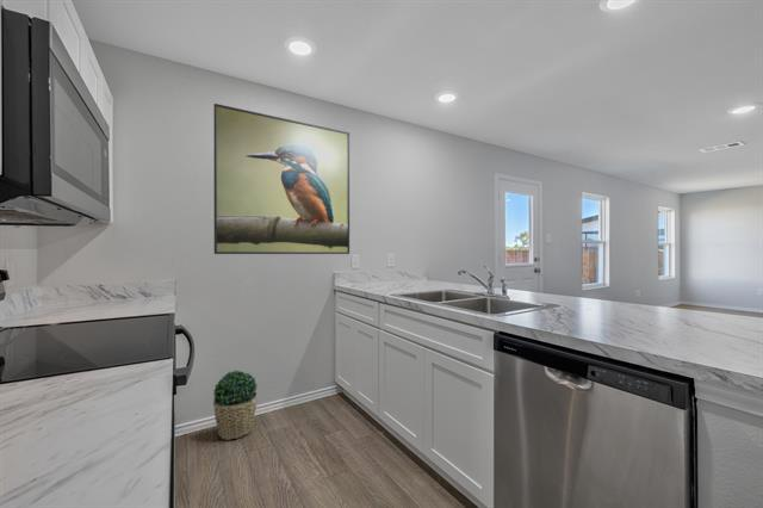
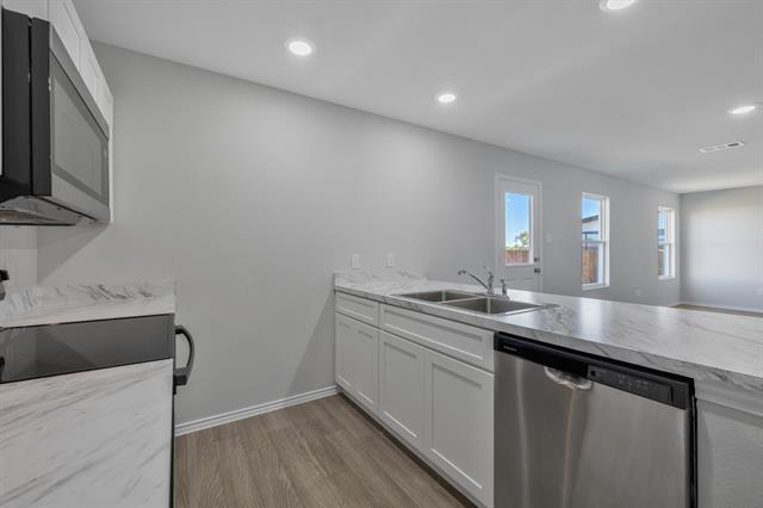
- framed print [212,103,351,255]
- potted plant [212,370,259,441]
